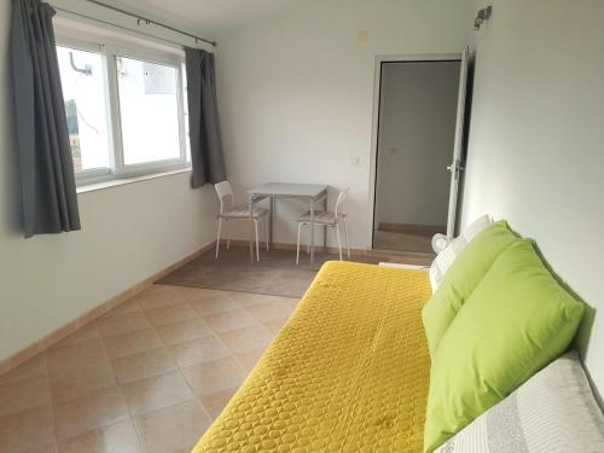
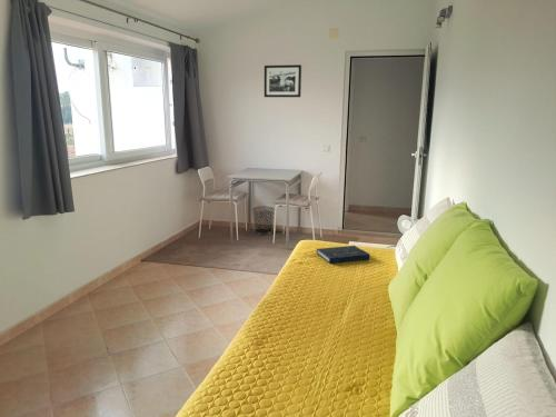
+ waste bin [251,206,276,236]
+ picture frame [264,63,302,98]
+ book [302,245,371,265]
